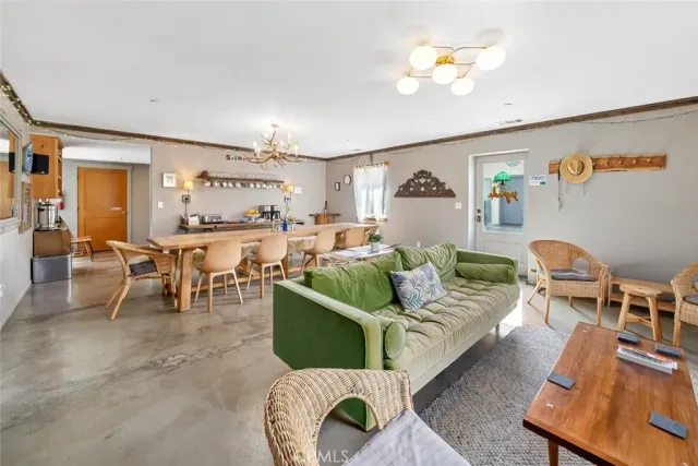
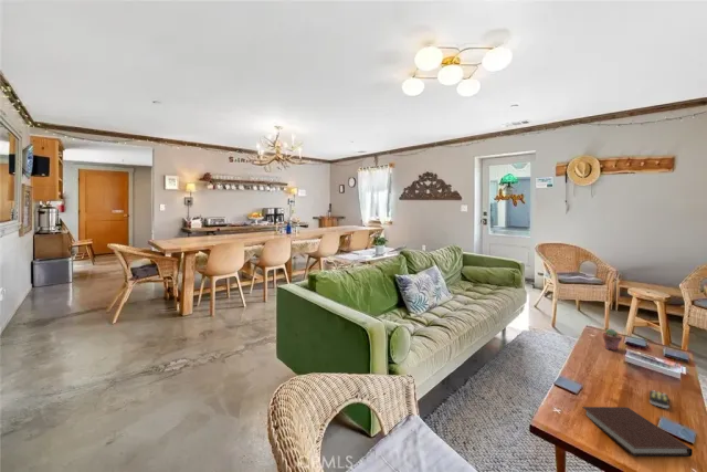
+ potted succulent [601,327,623,352]
+ remote control [648,389,671,409]
+ notebook [581,406,694,458]
